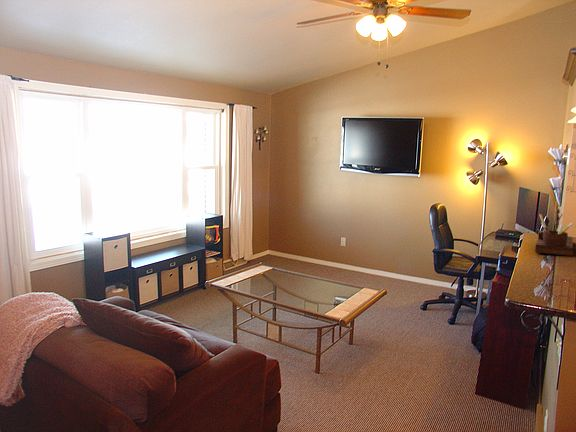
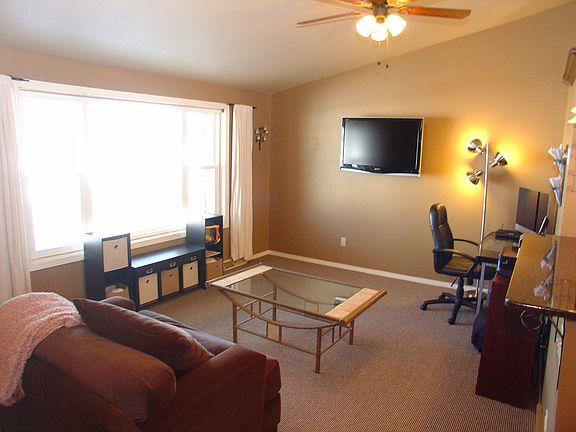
- desk organizer [534,207,574,257]
